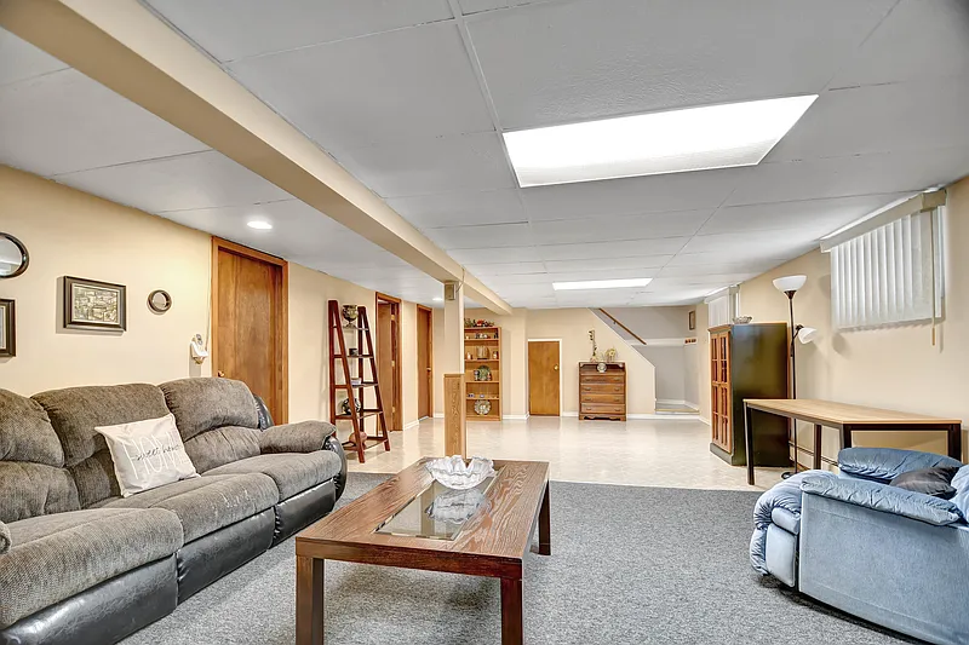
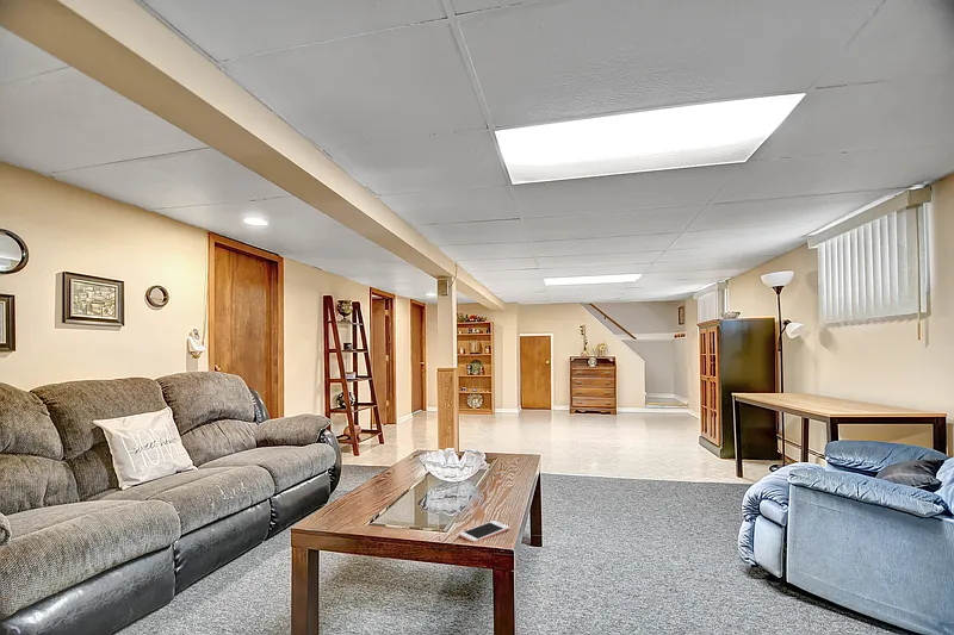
+ cell phone [458,519,510,543]
